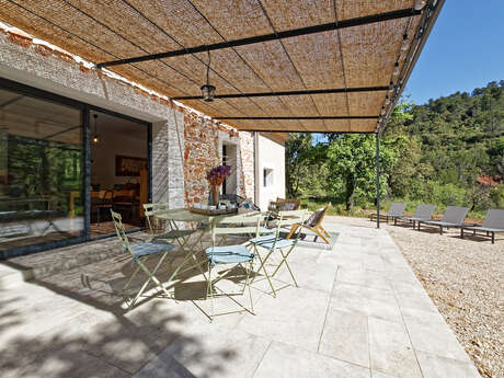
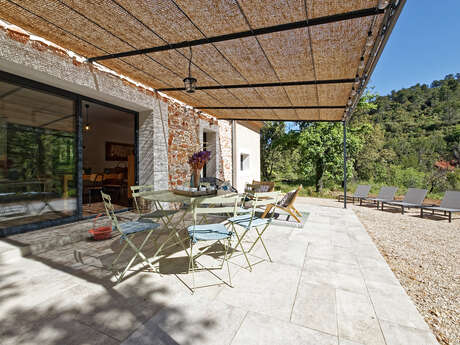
+ basket [88,213,113,240]
